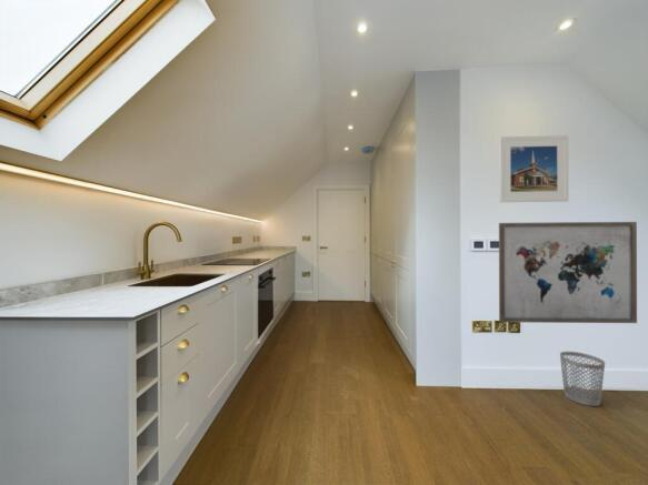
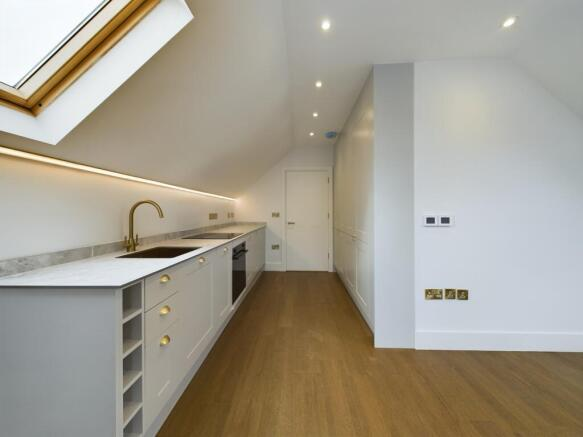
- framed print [498,134,570,203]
- wastebasket [559,351,606,407]
- wall art [498,221,638,324]
